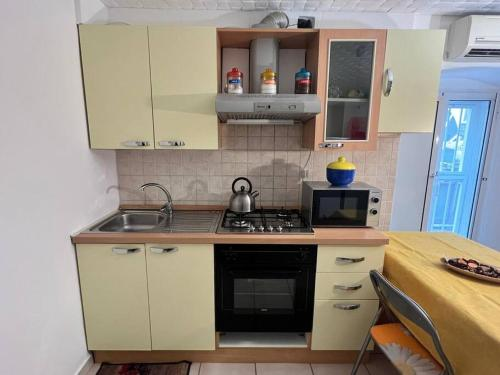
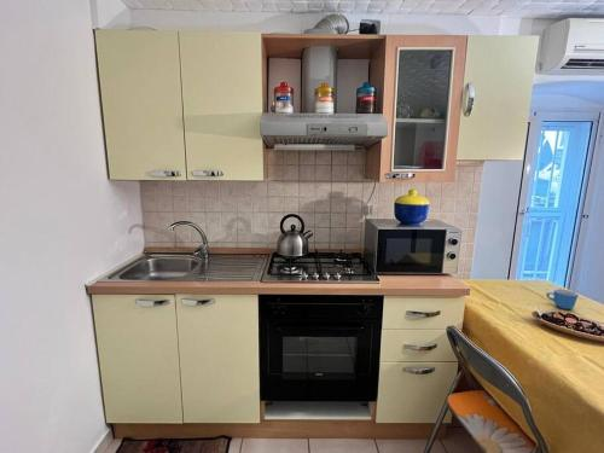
+ mug [545,288,580,310]
